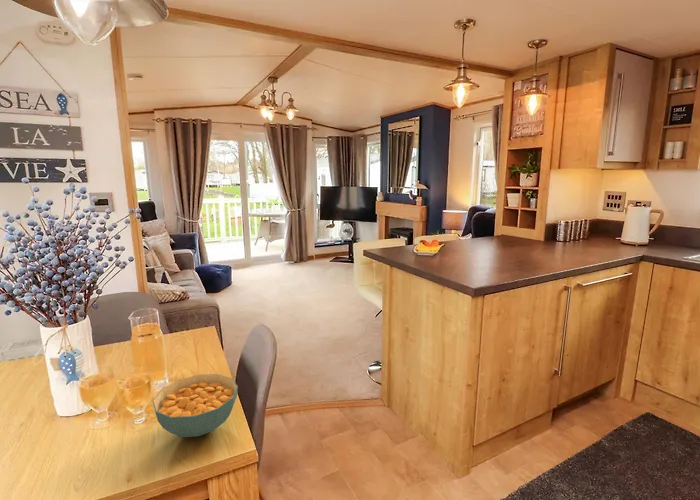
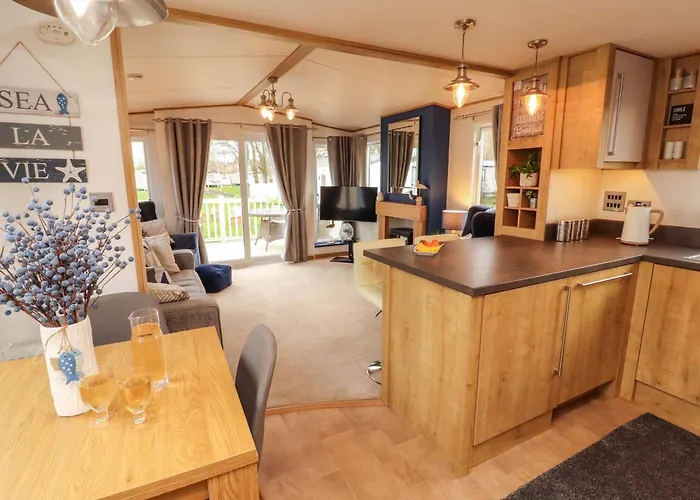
- cereal bowl [152,373,239,438]
